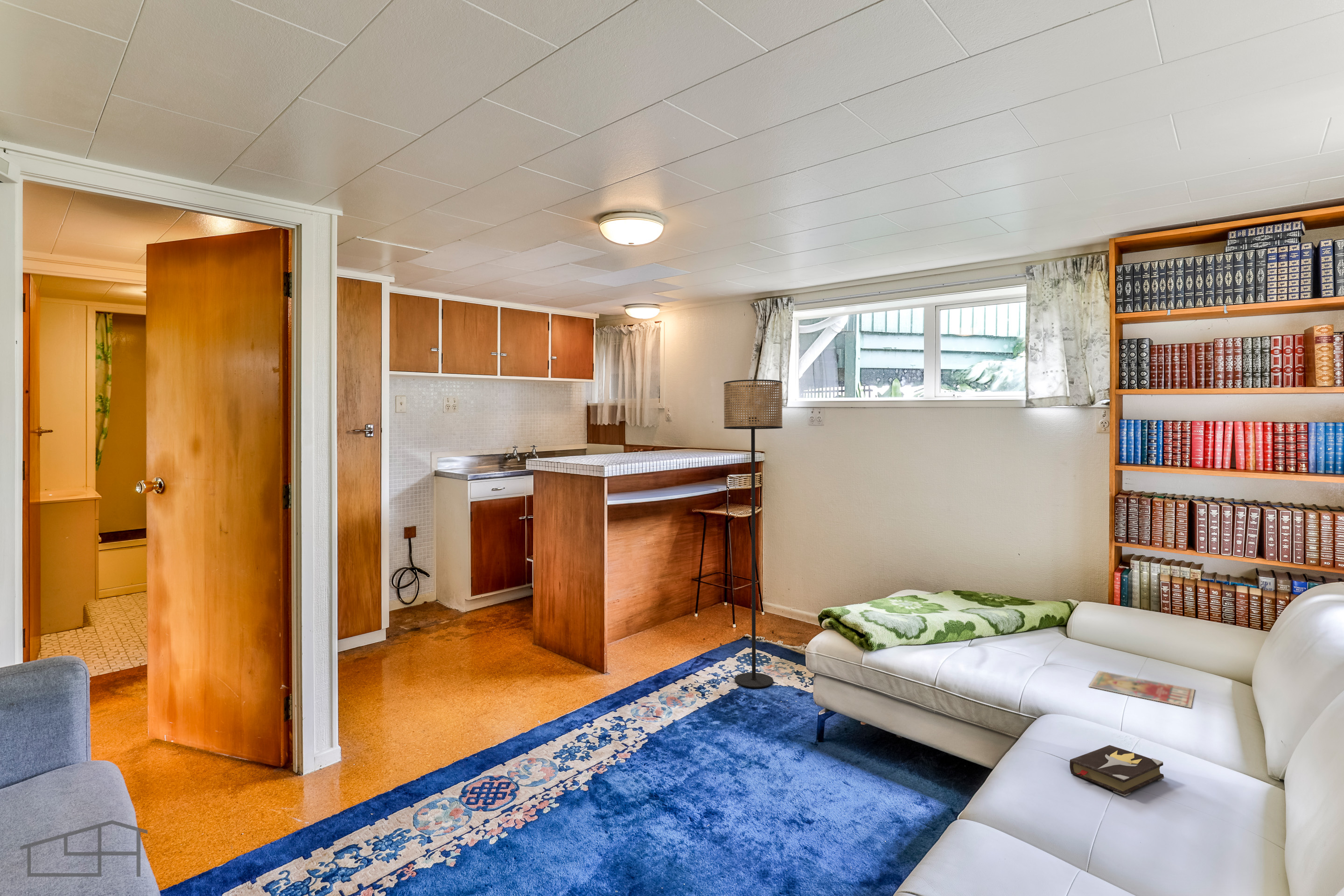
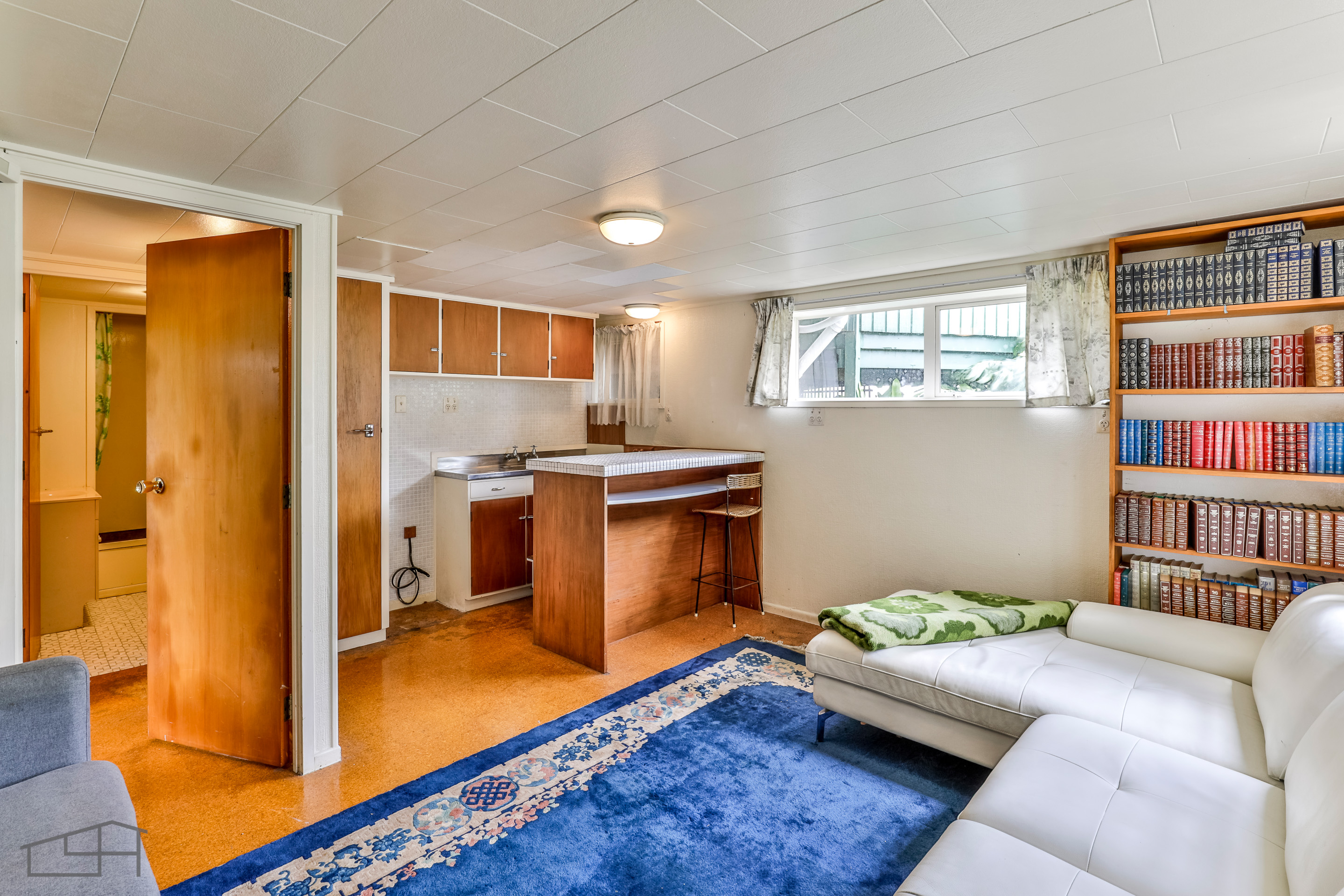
- hardback book [1069,745,1164,797]
- magazine [1088,670,1195,708]
- floor lamp [723,379,783,688]
